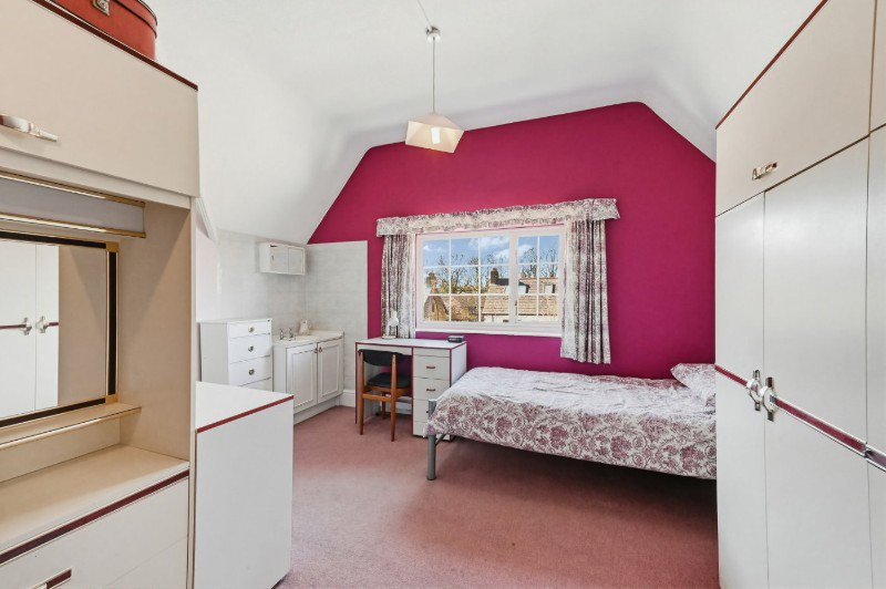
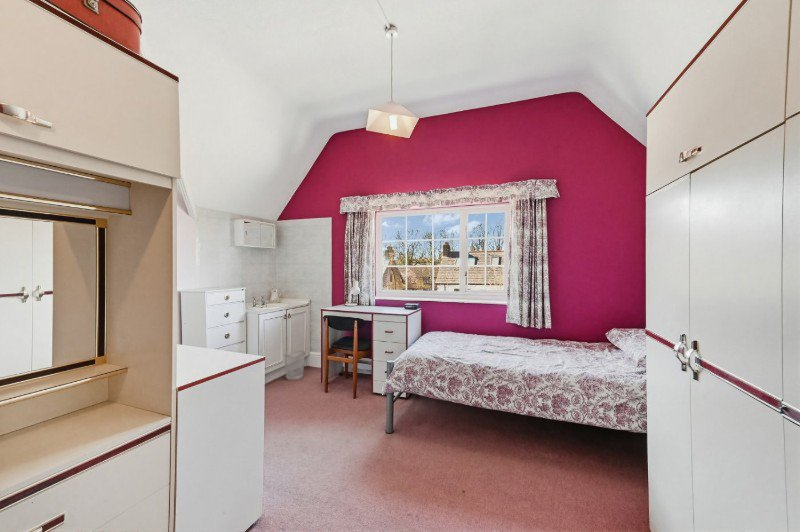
+ wastebasket [283,349,306,381]
